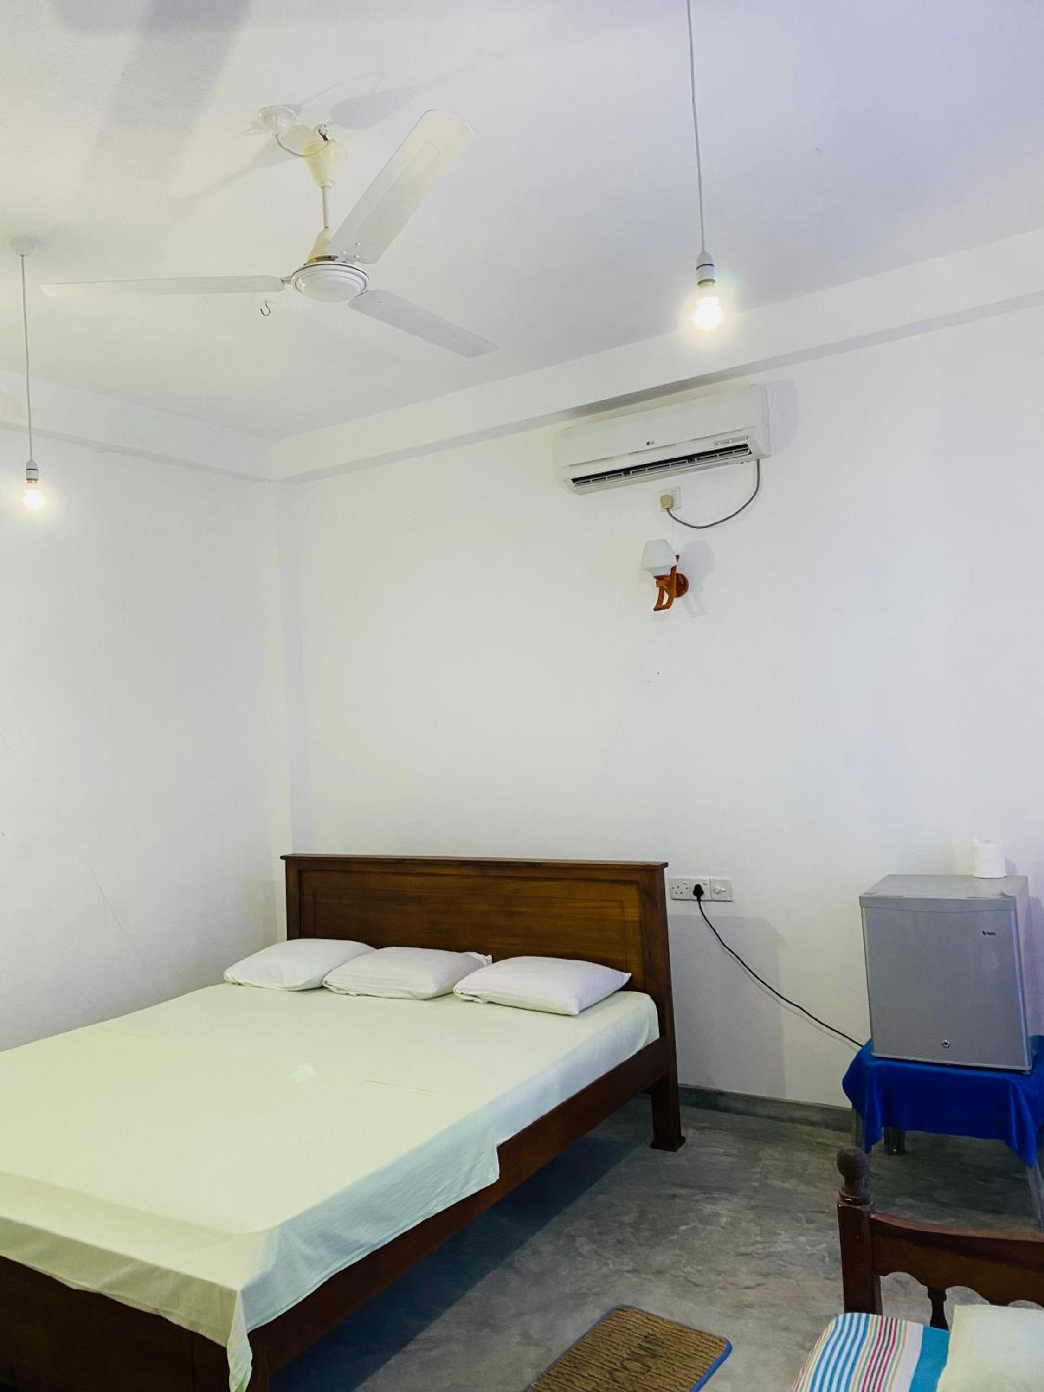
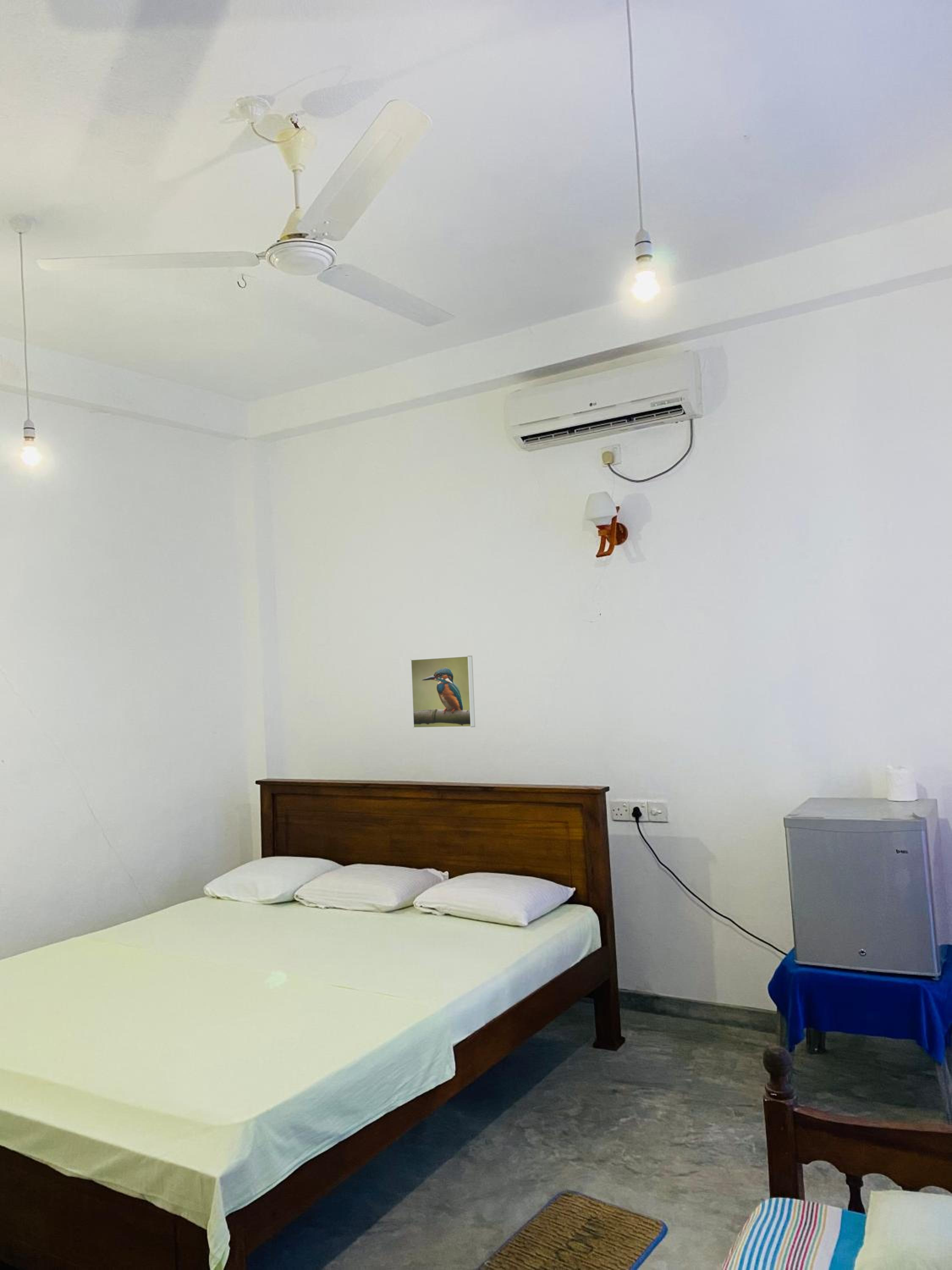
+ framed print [410,655,476,729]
